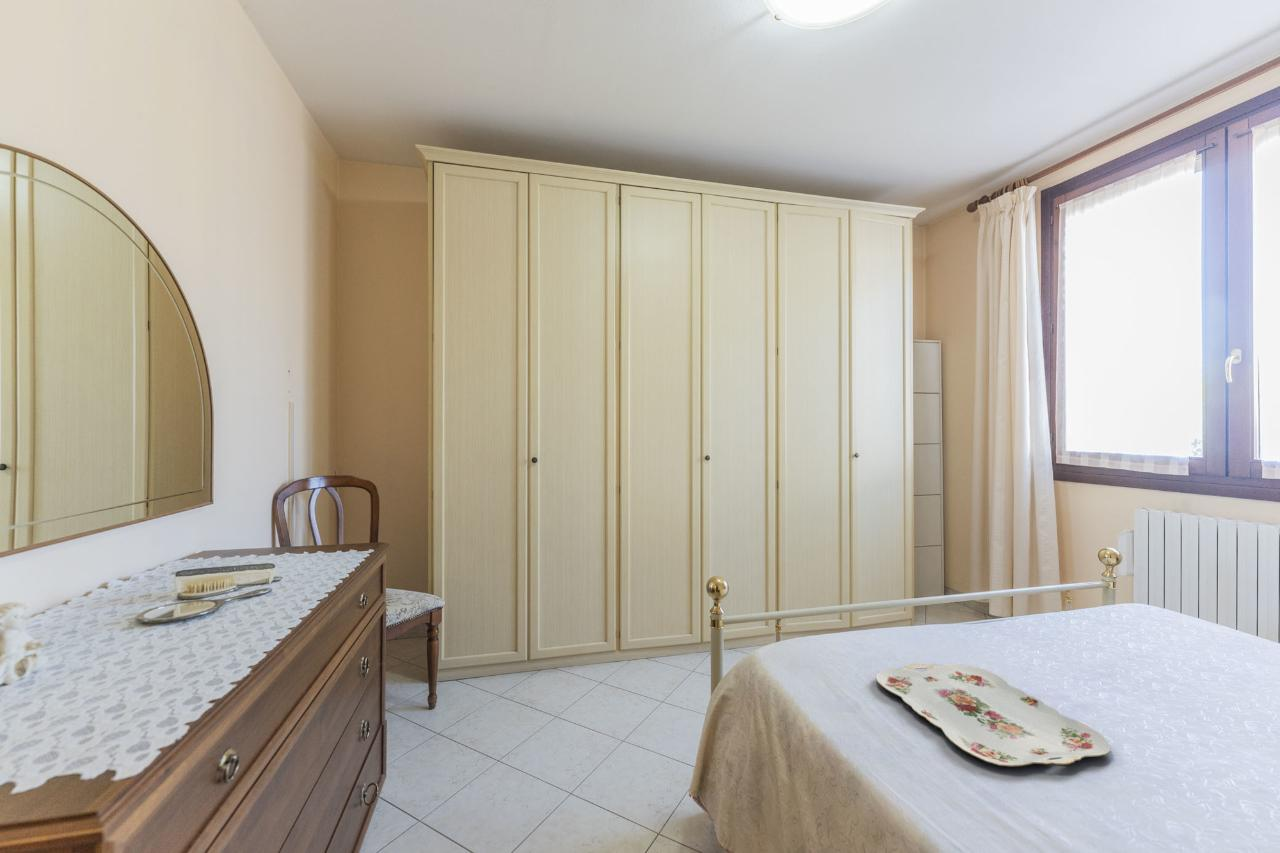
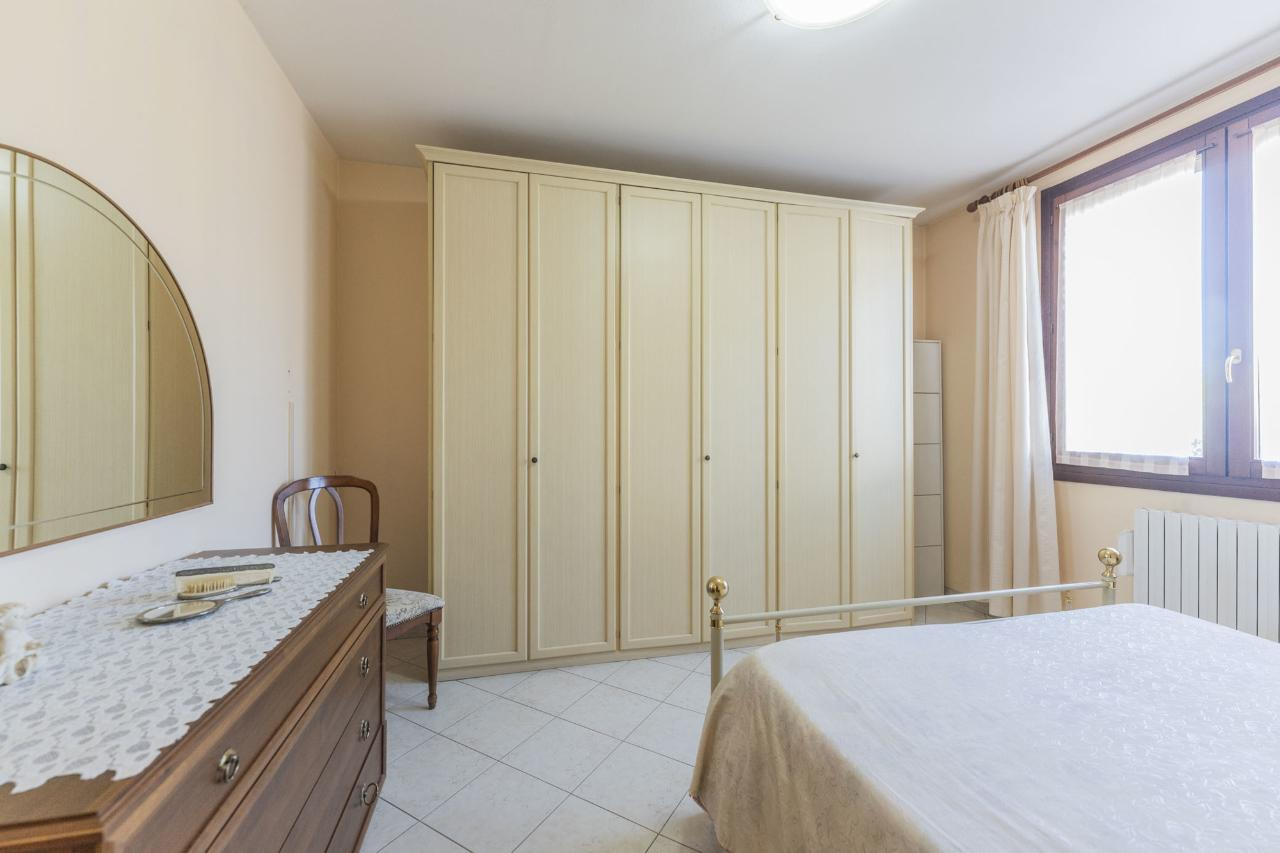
- serving tray [875,663,1111,767]
